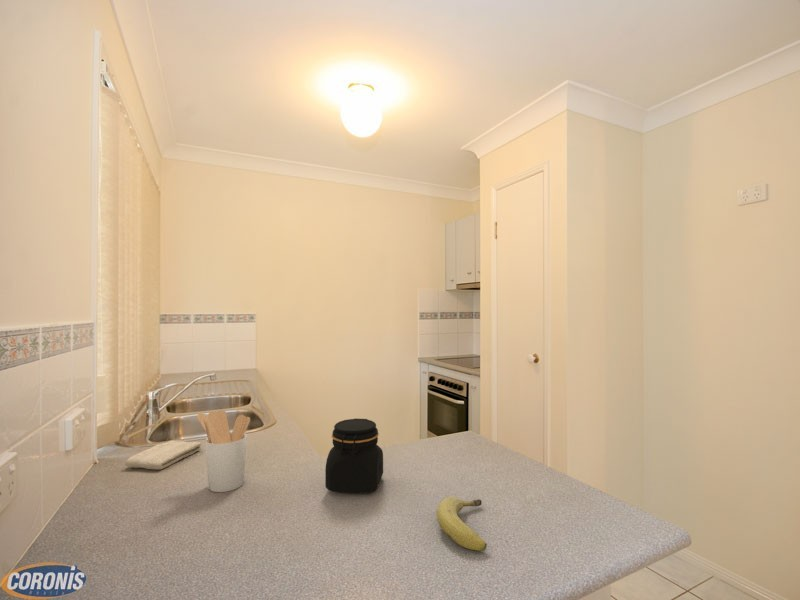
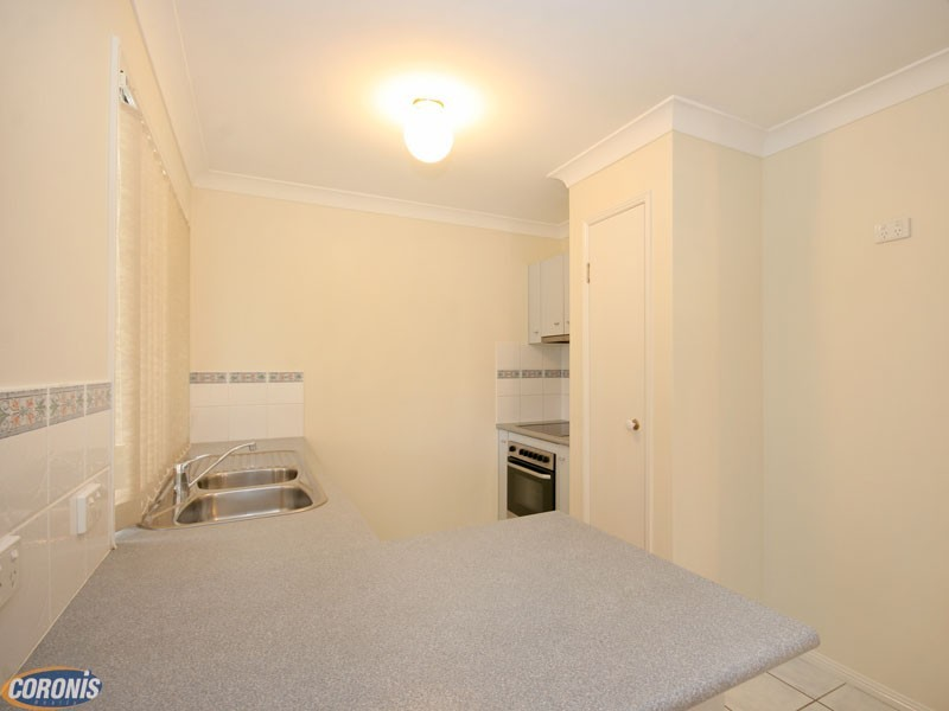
- jar [324,418,384,495]
- washcloth [124,439,202,471]
- fruit [436,496,488,552]
- utensil holder [196,409,251,493]
